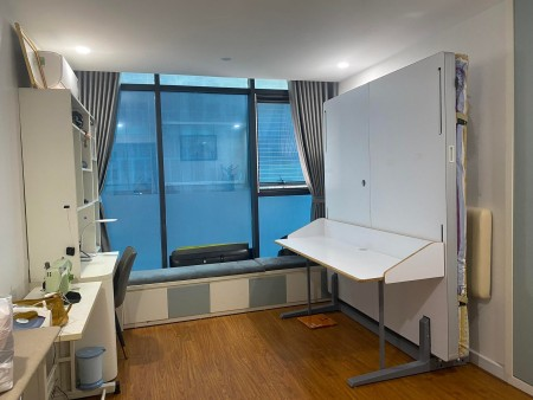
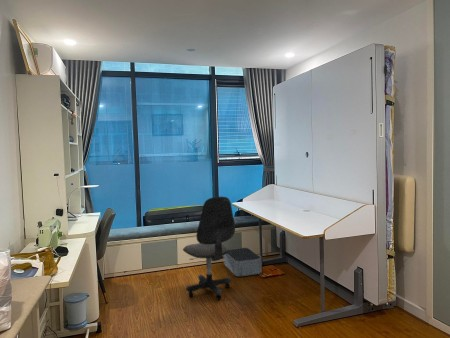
+ office chair [182,196,236,301]
+ storage bin [223,247,263,277]
